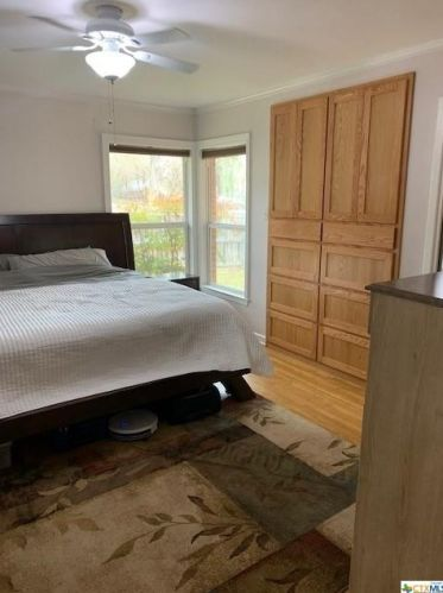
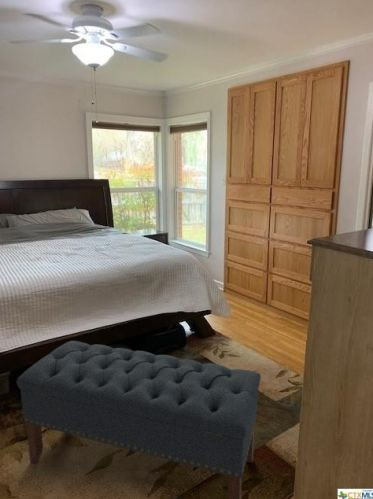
+ bench [16,340,262,499]
